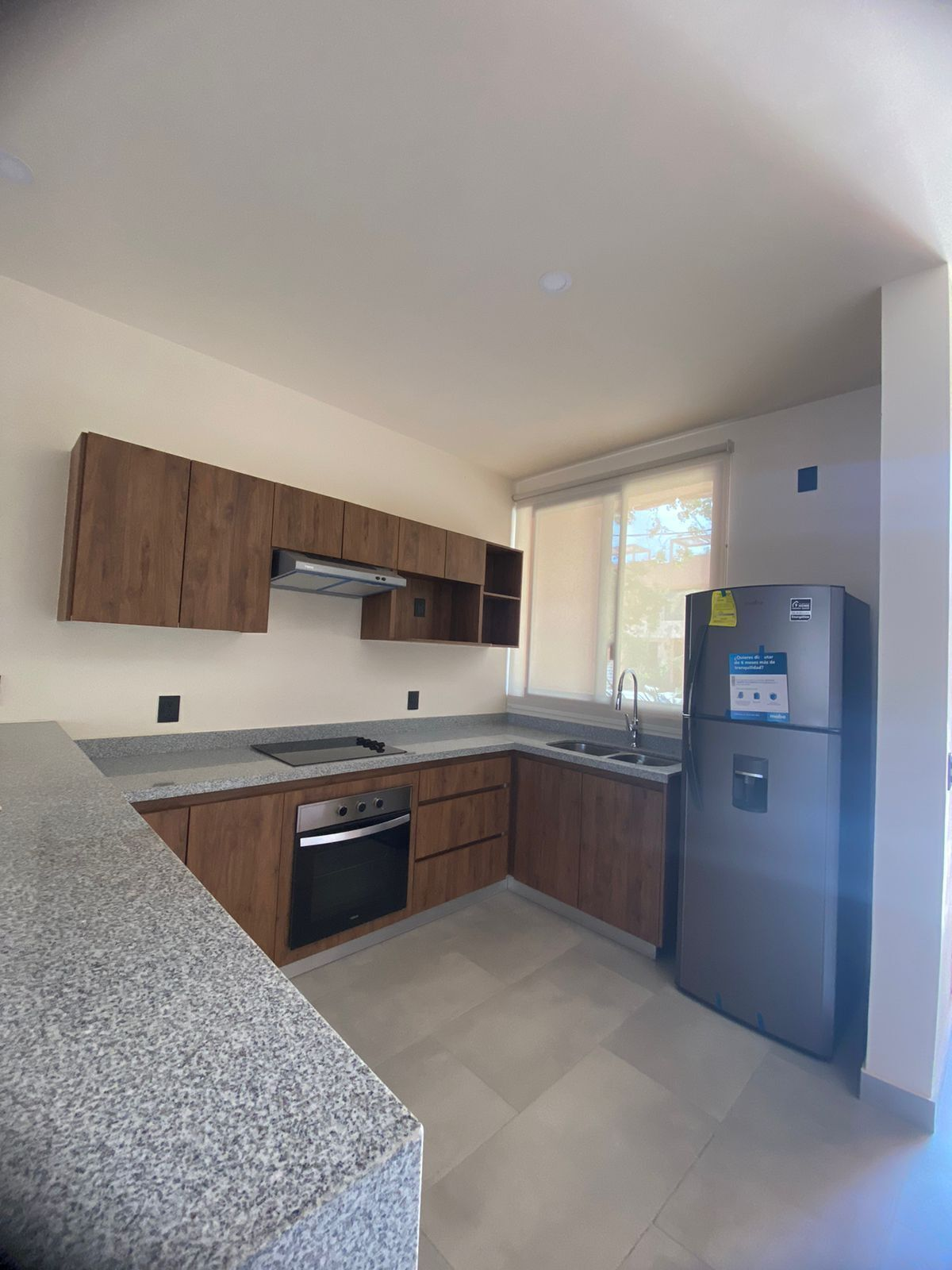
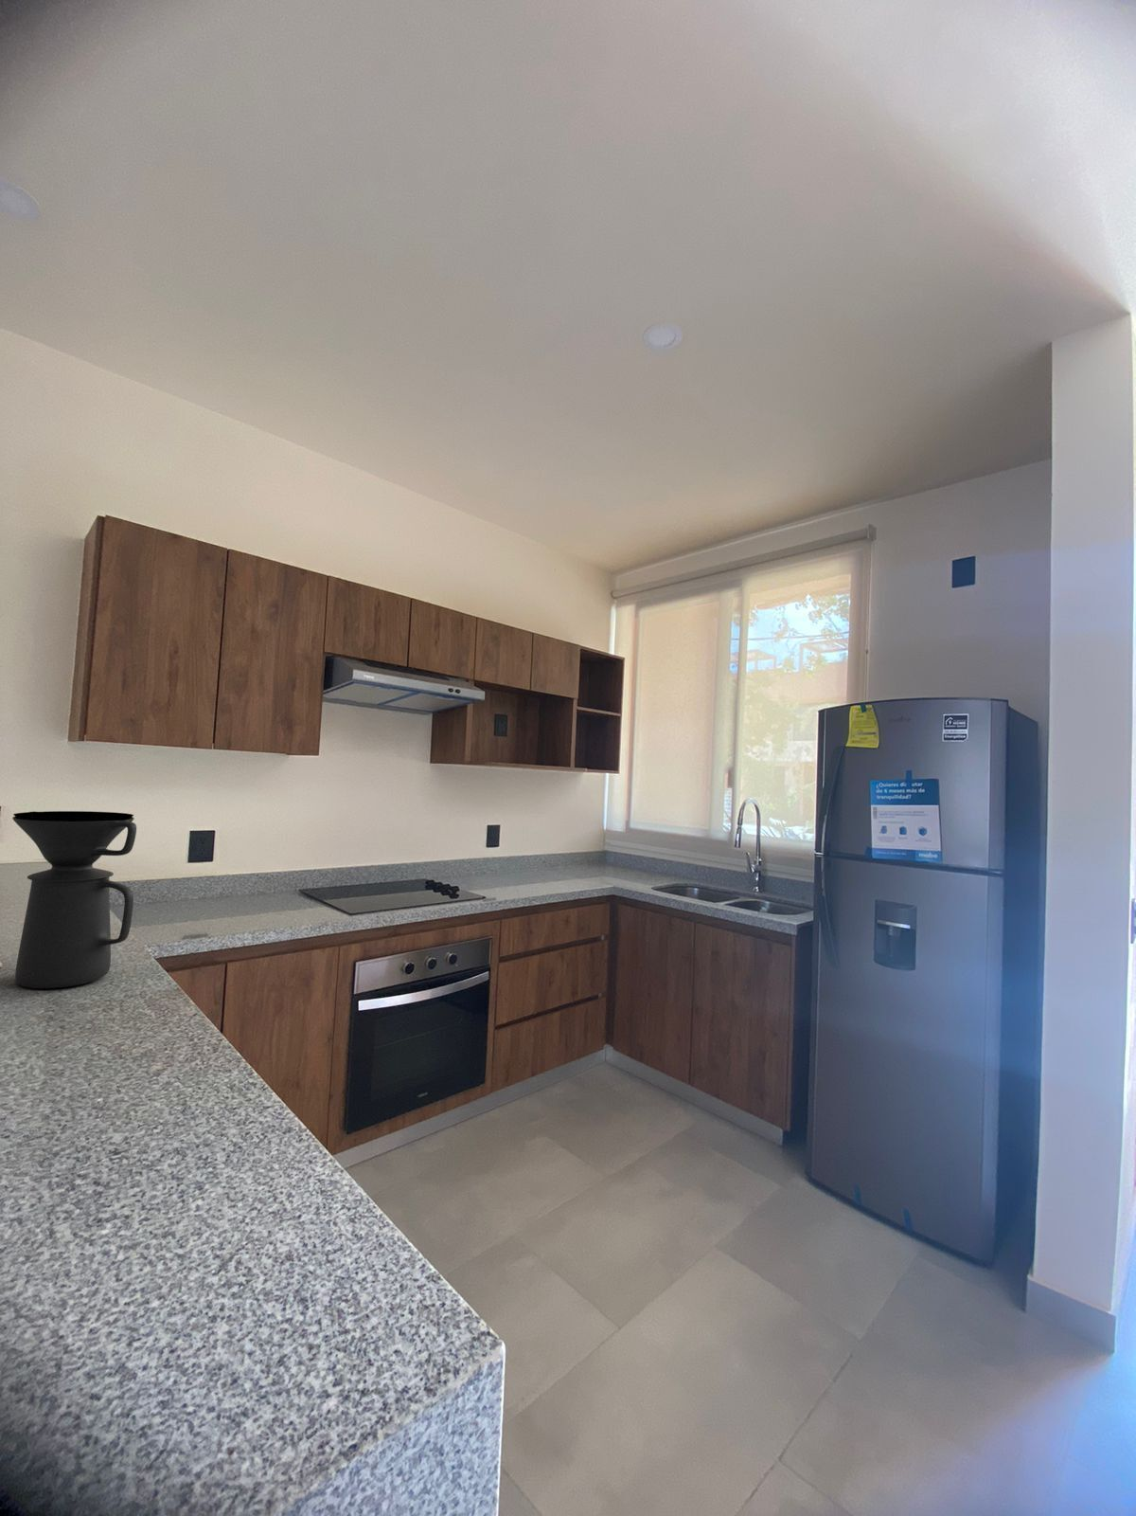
+ coffee maker [12,811,137,990]
